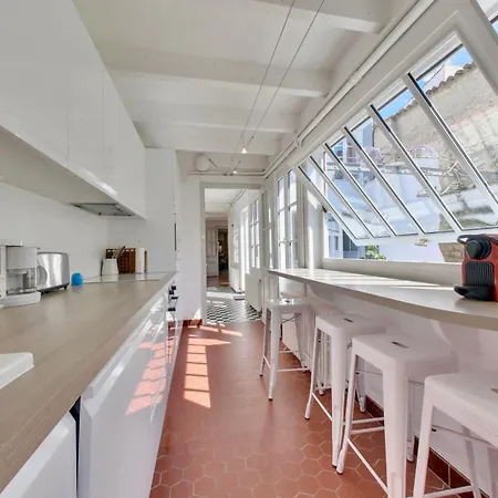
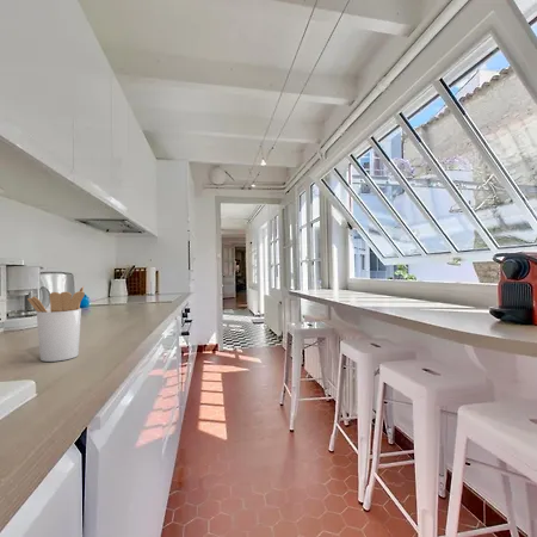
+ utensil holder [26,285,86,363]
